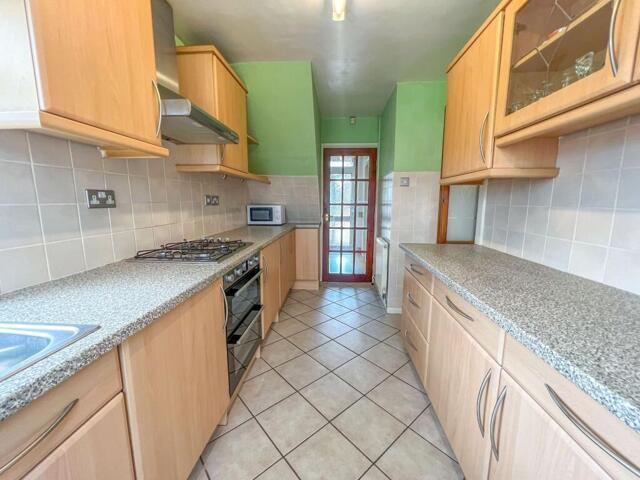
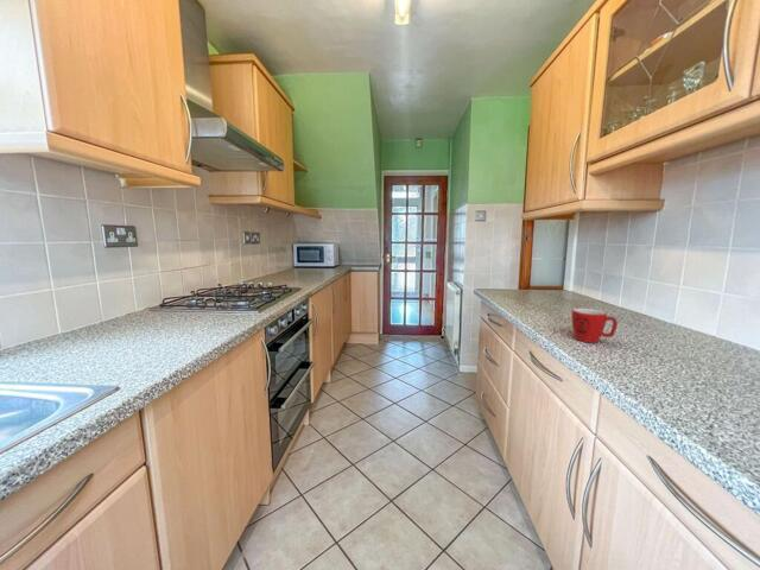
+ mug [570,308,619,343]
